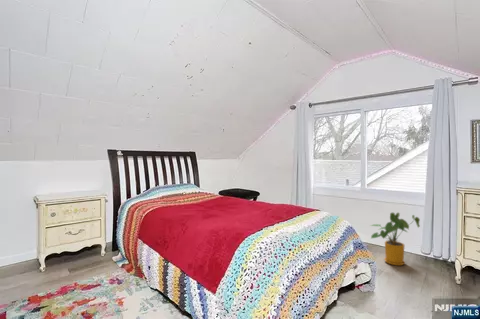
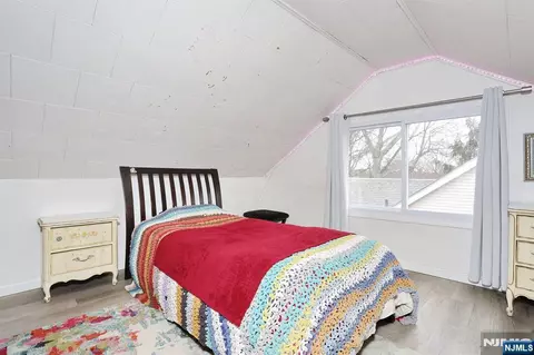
- house plant [370,212,421,266]
